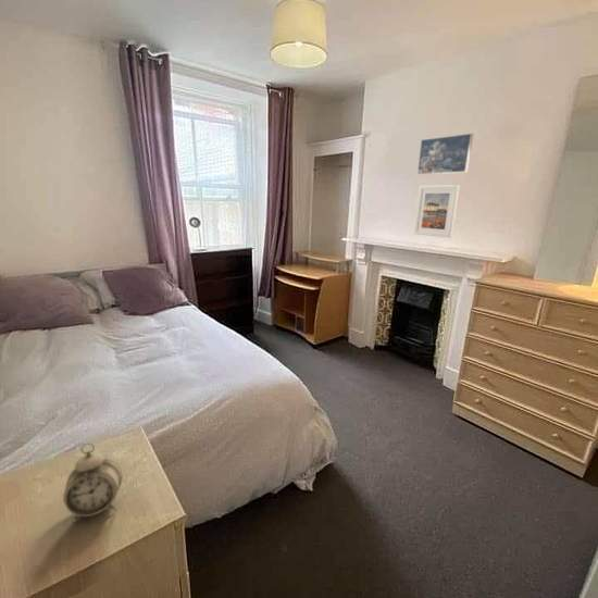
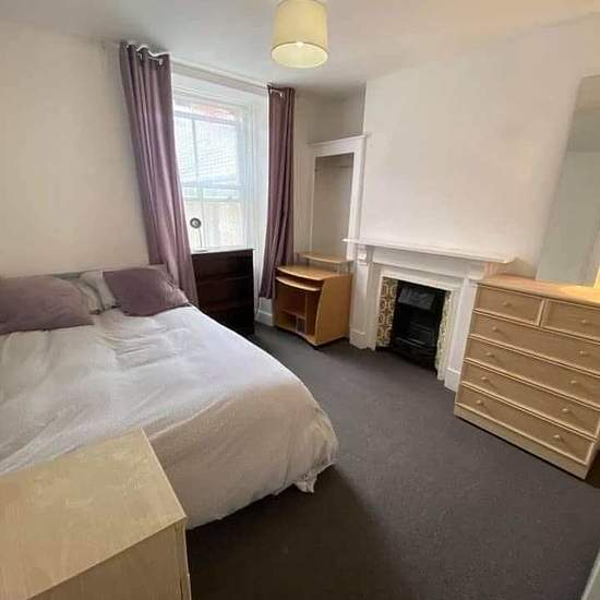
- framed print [416,132,474,175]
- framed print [413,184,460,239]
- alarm clock [62,441,123,524]
